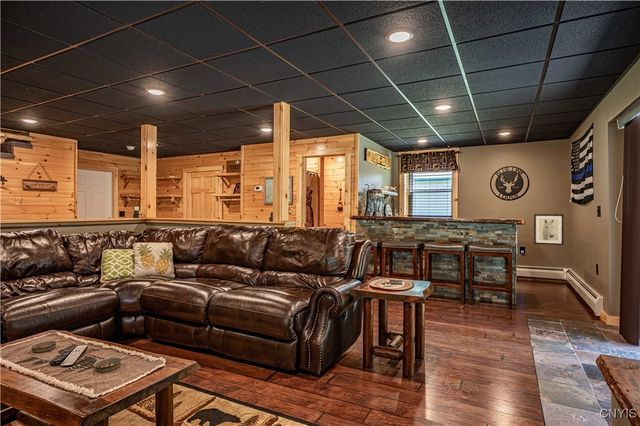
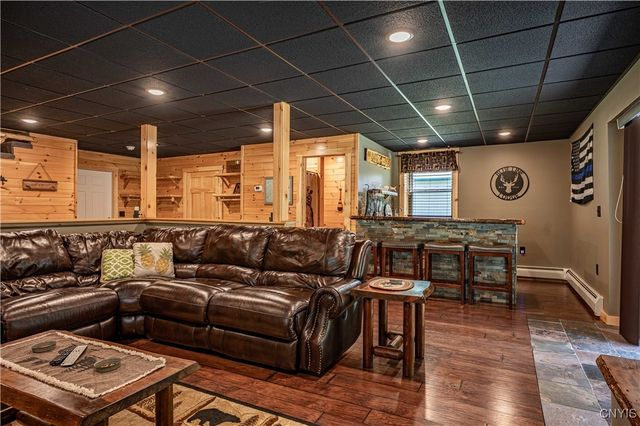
- wall art [533,213,565,246]
